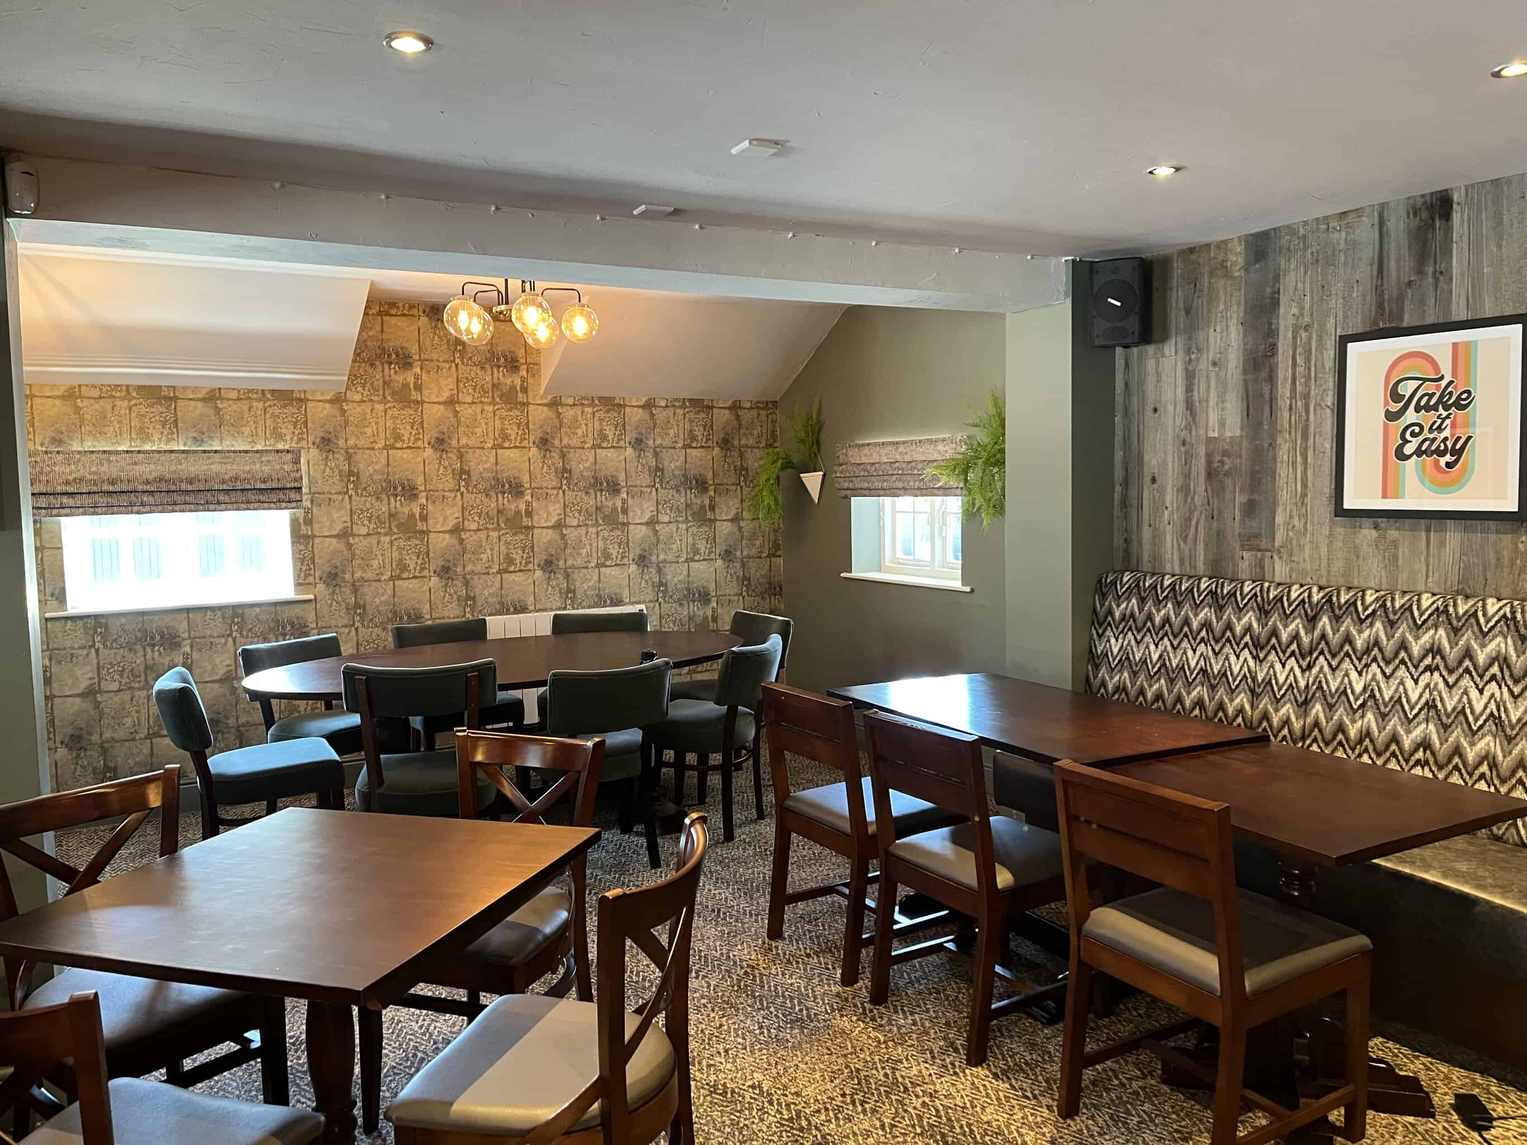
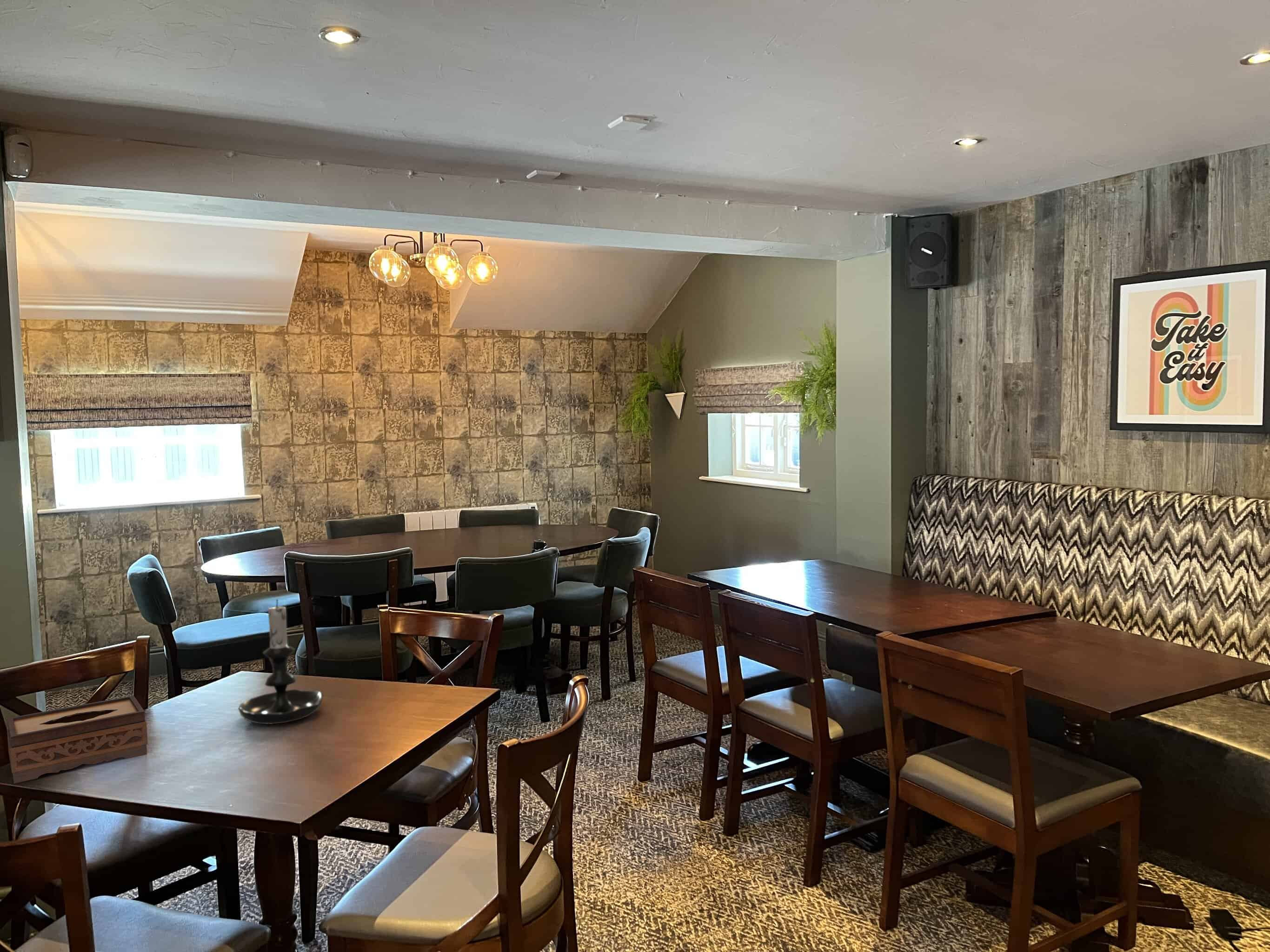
+ candle holder [238,599,324,724]
+ tissue box [7,695,148,784]
